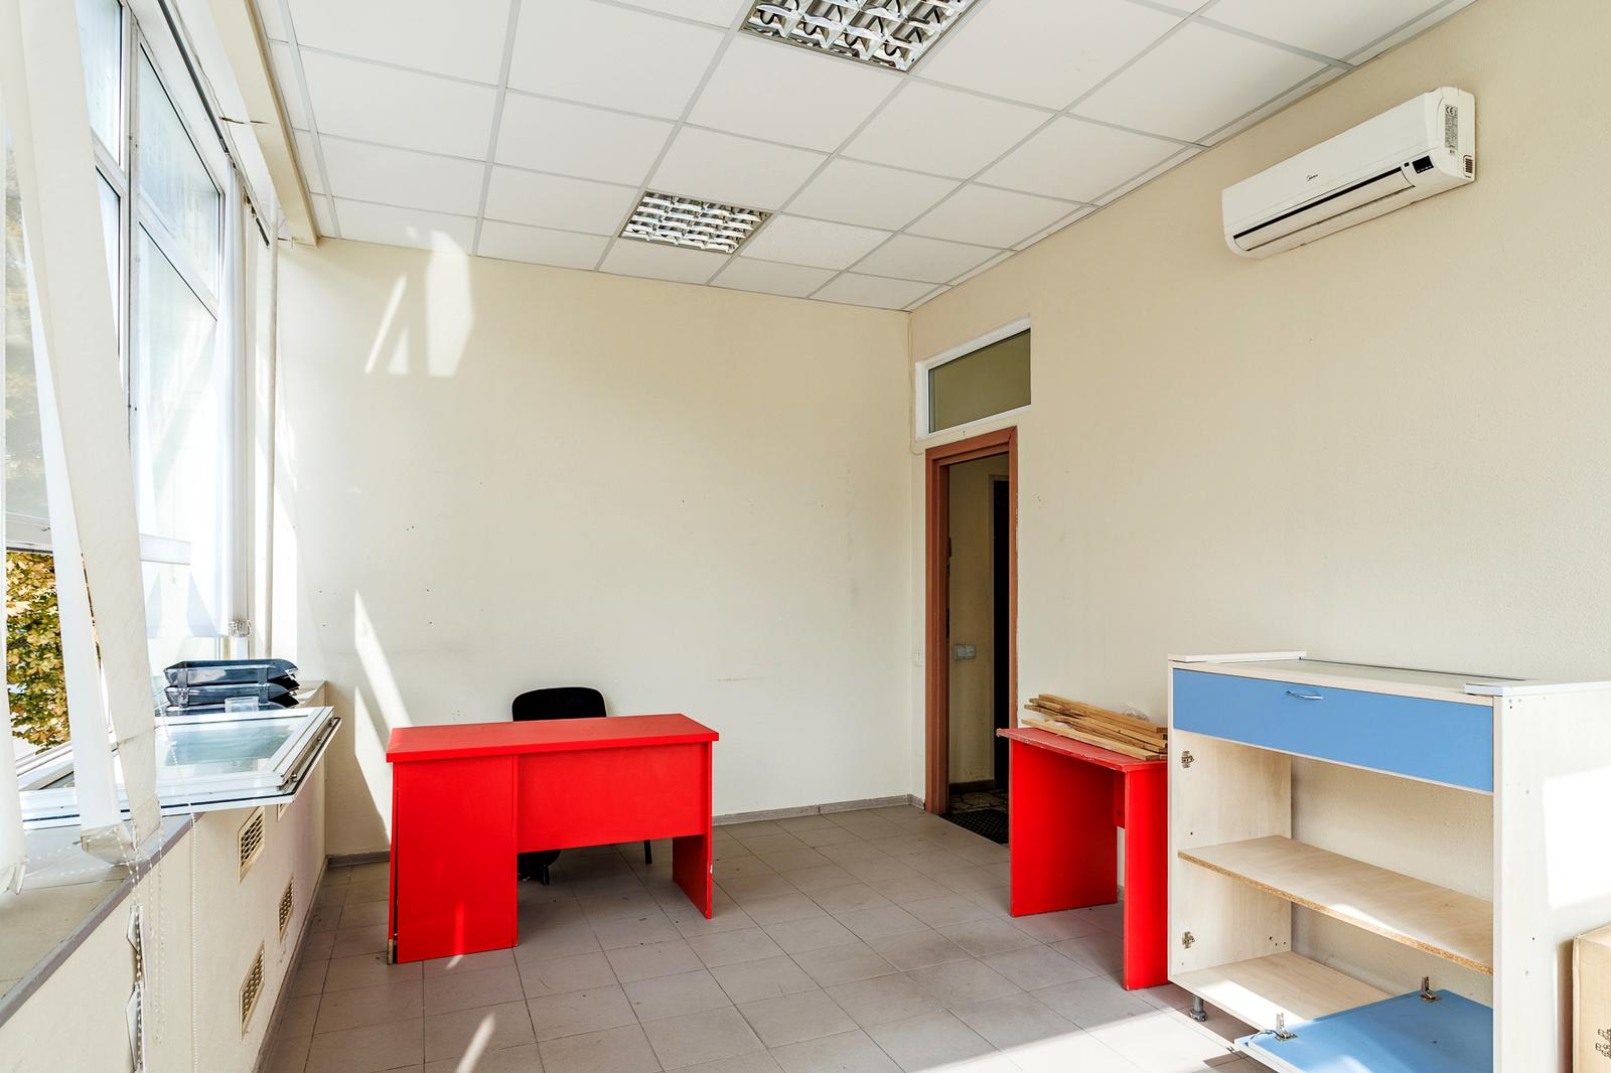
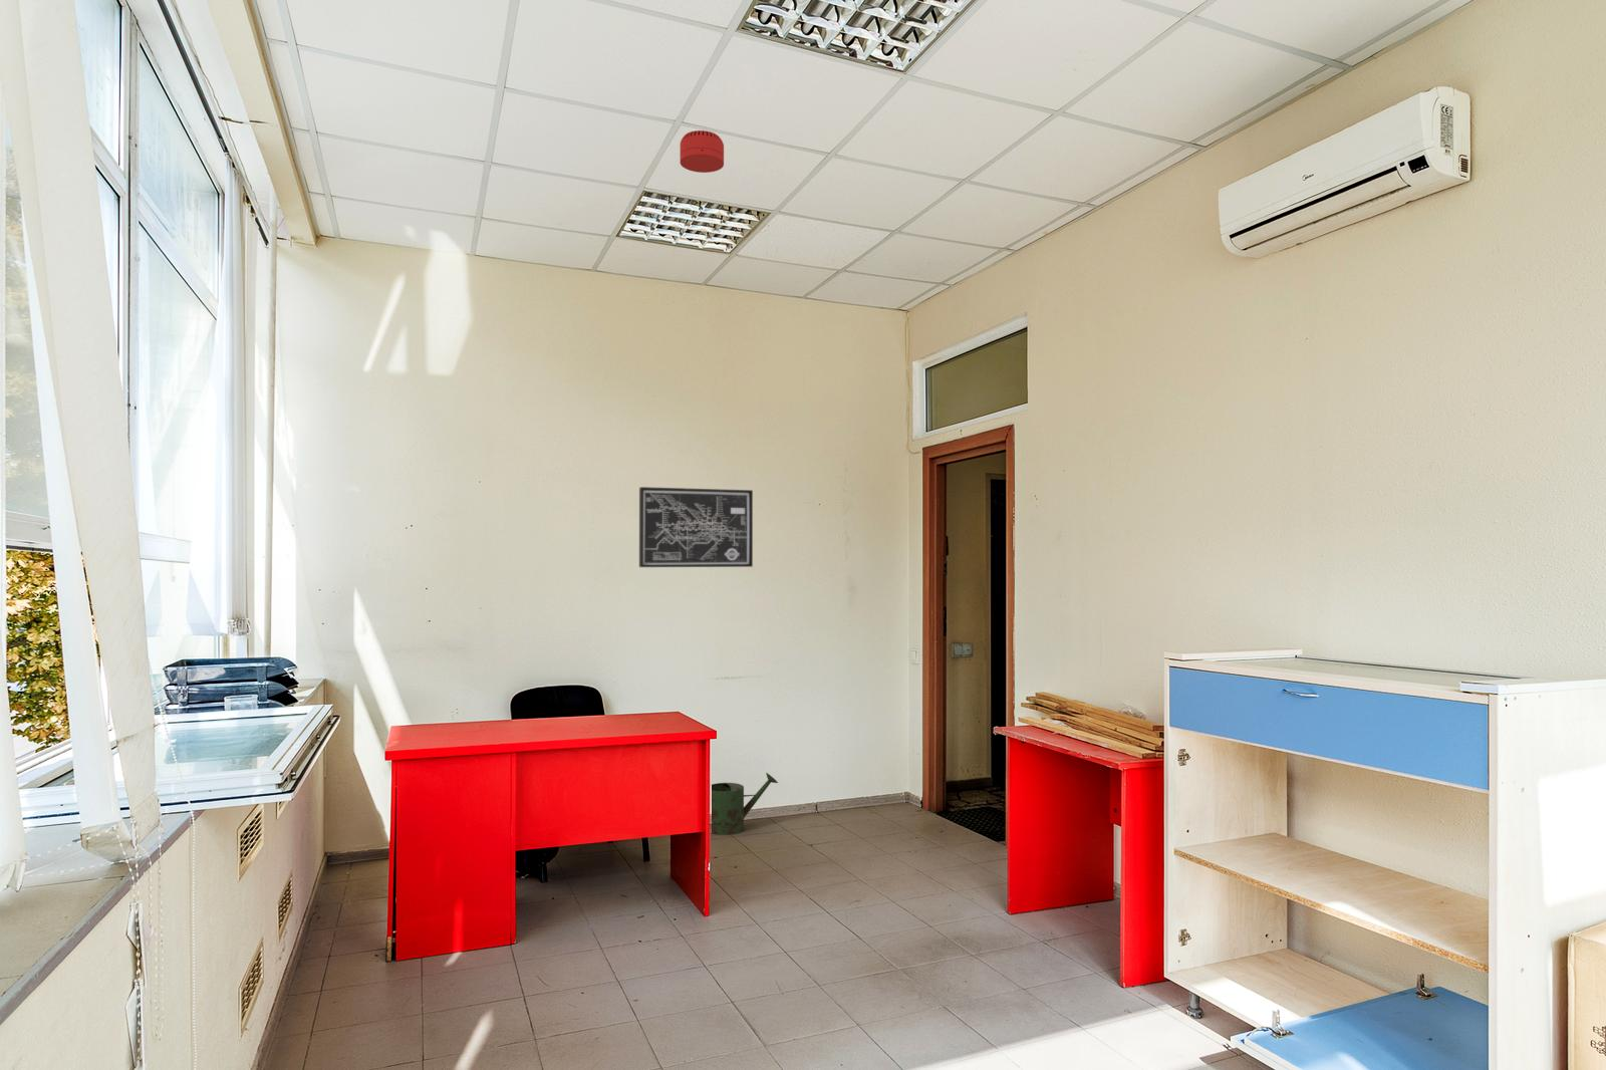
+ watering can [710,771,779,836]
+ smoke detector [678,129,725,173]
+ wall art [639,486,753,568]
